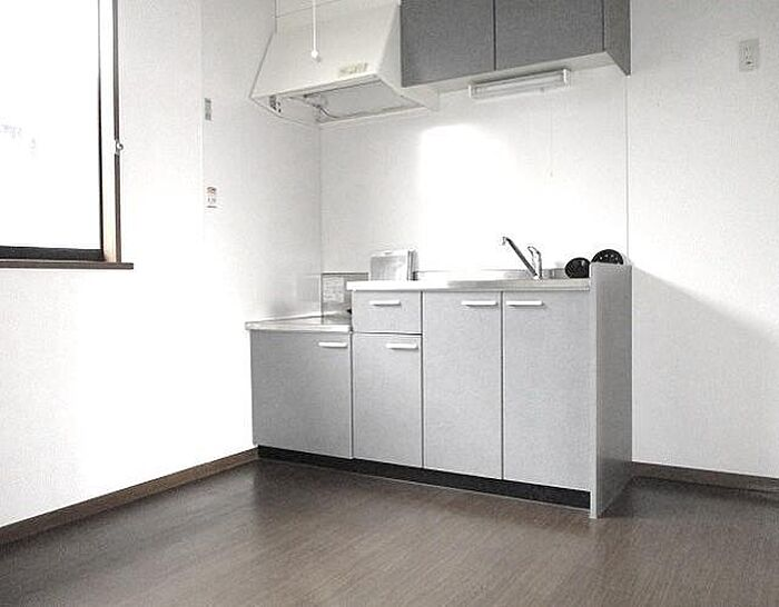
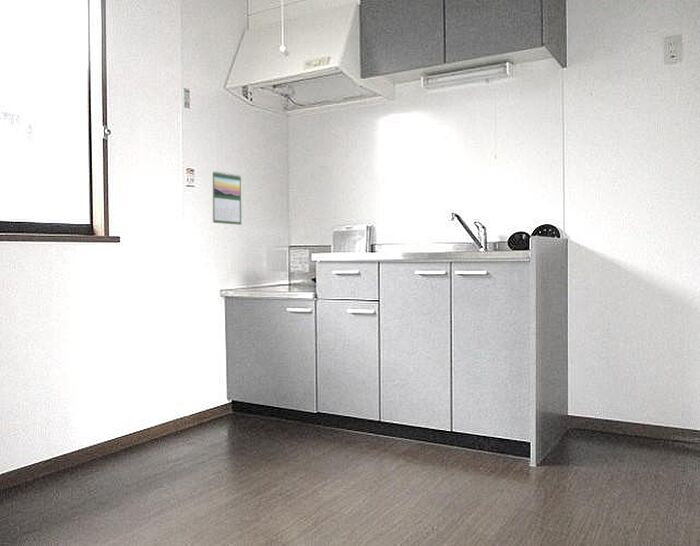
+ calendar [211,170,242,226]
